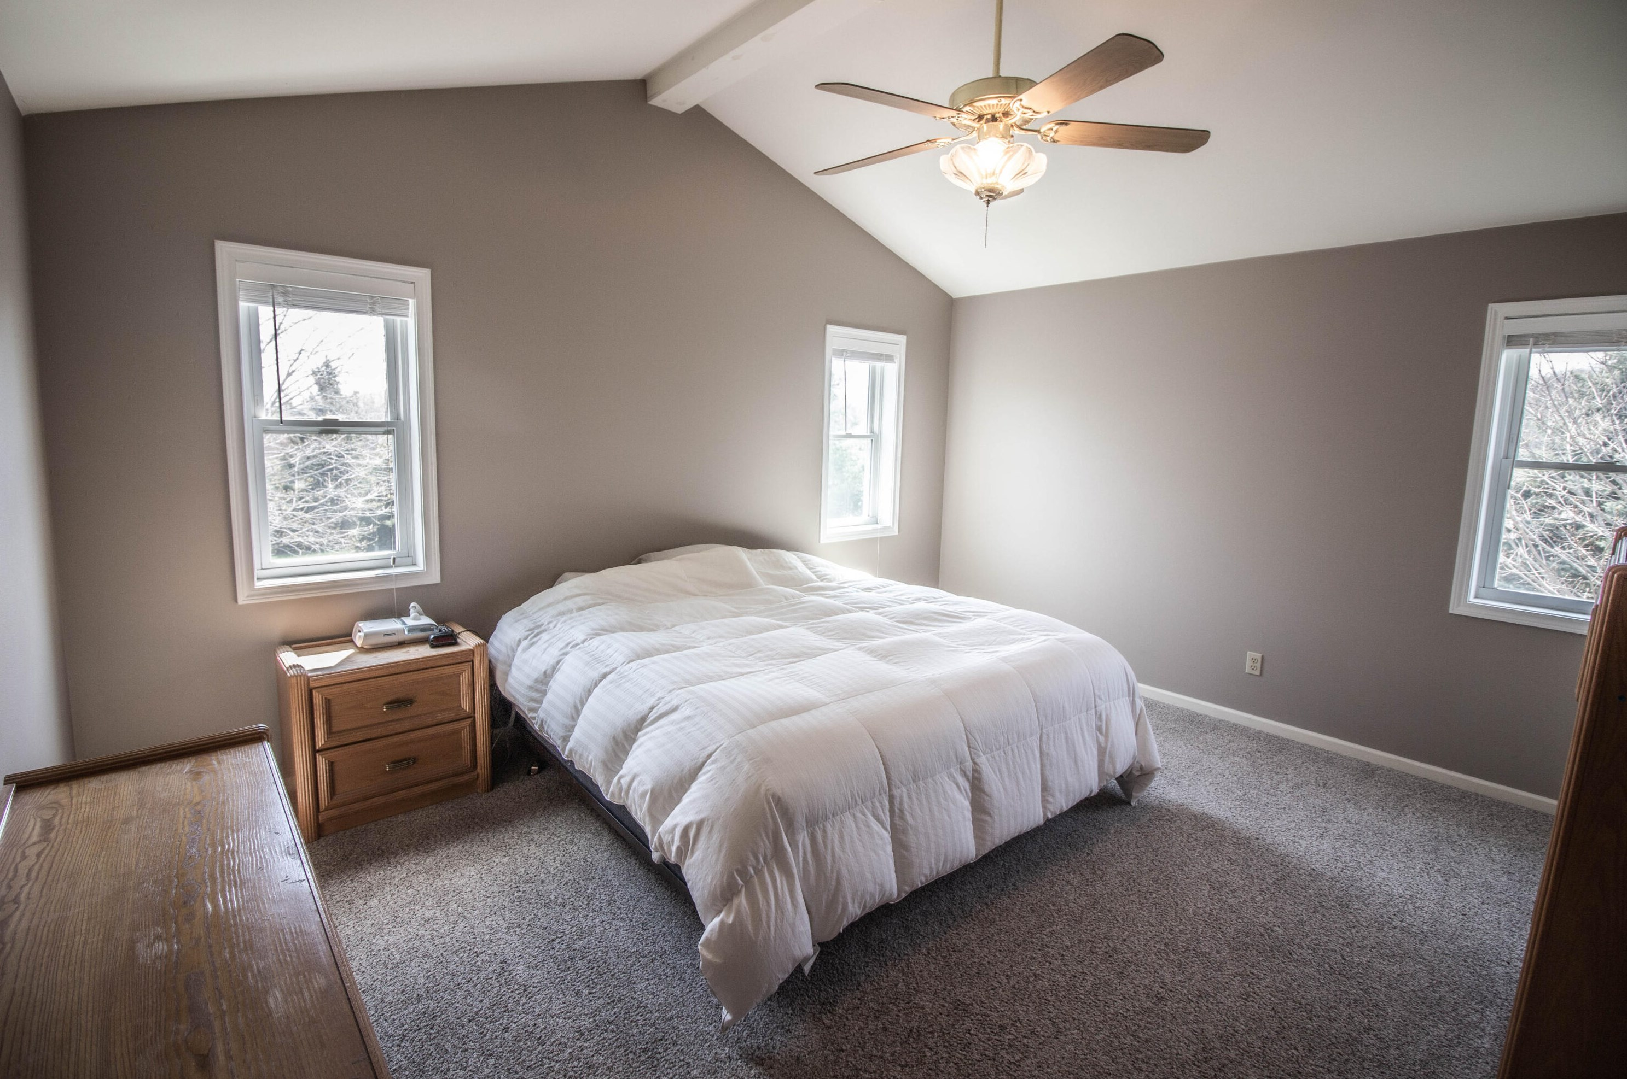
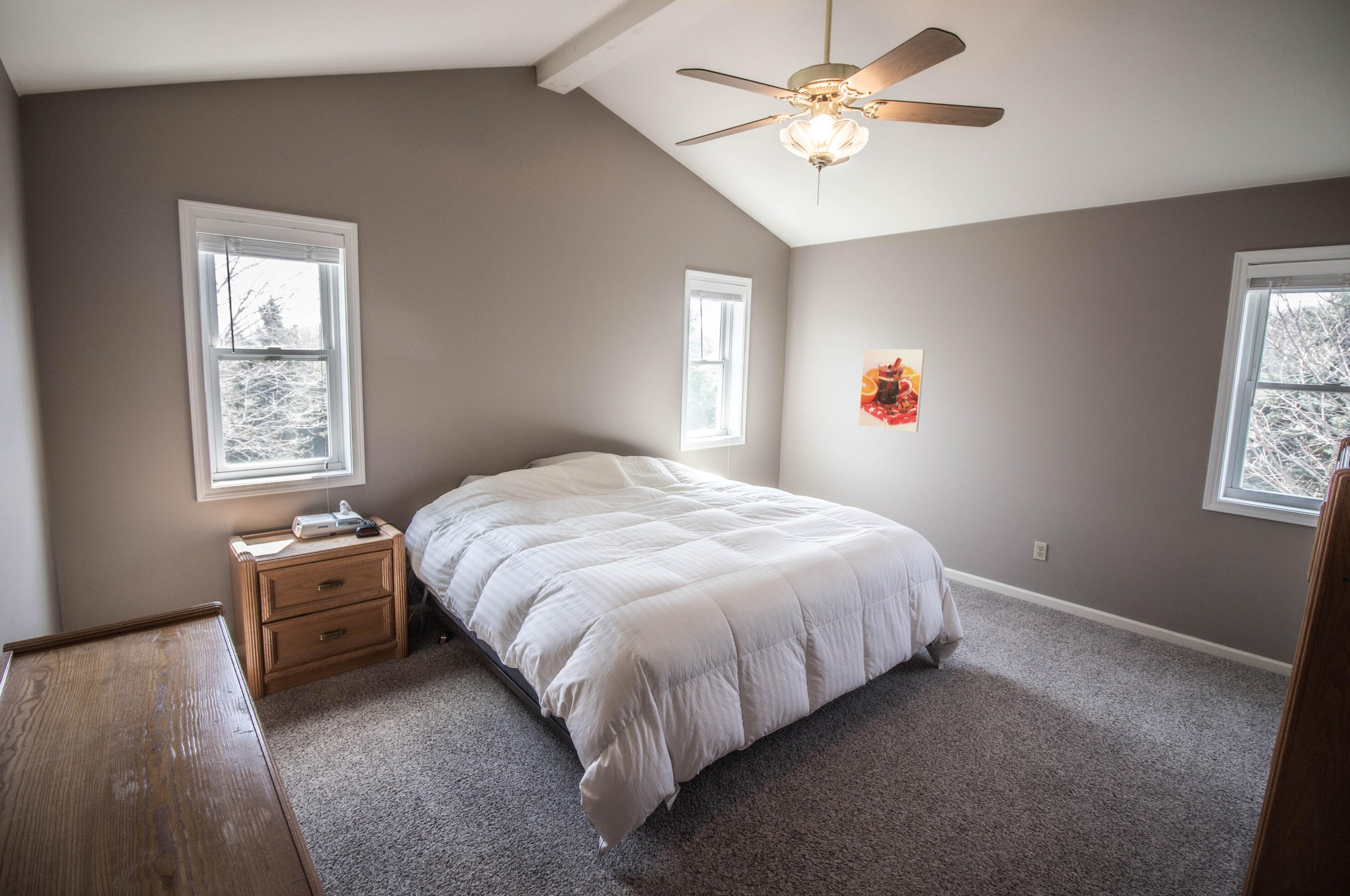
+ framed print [858,349,926,432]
